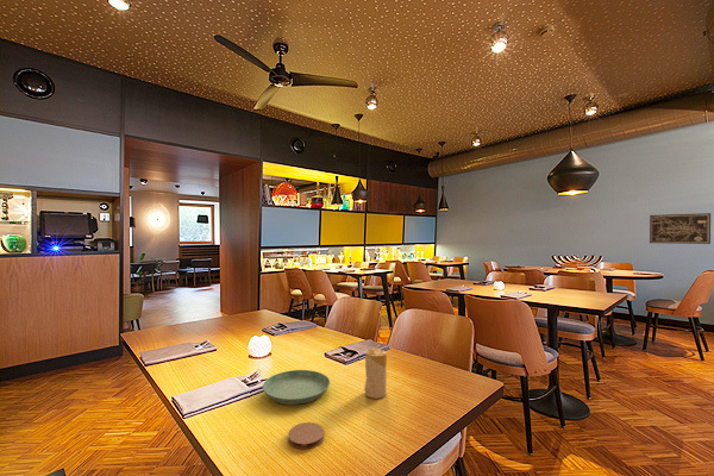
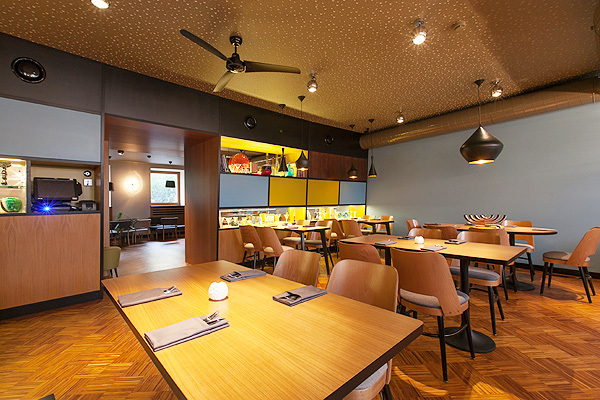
- wall art [649,212,712,245]
- saucer [262,369,331,406]
- candle [364,347,388,400]
- coaster [287,421,326,450]
